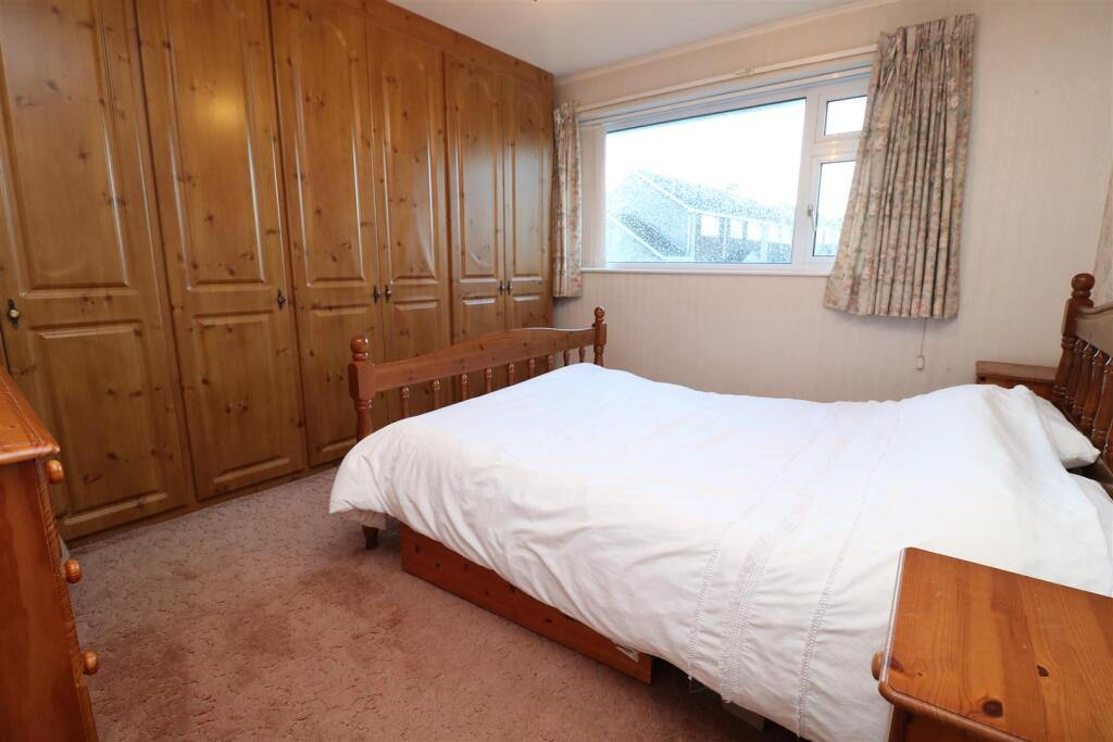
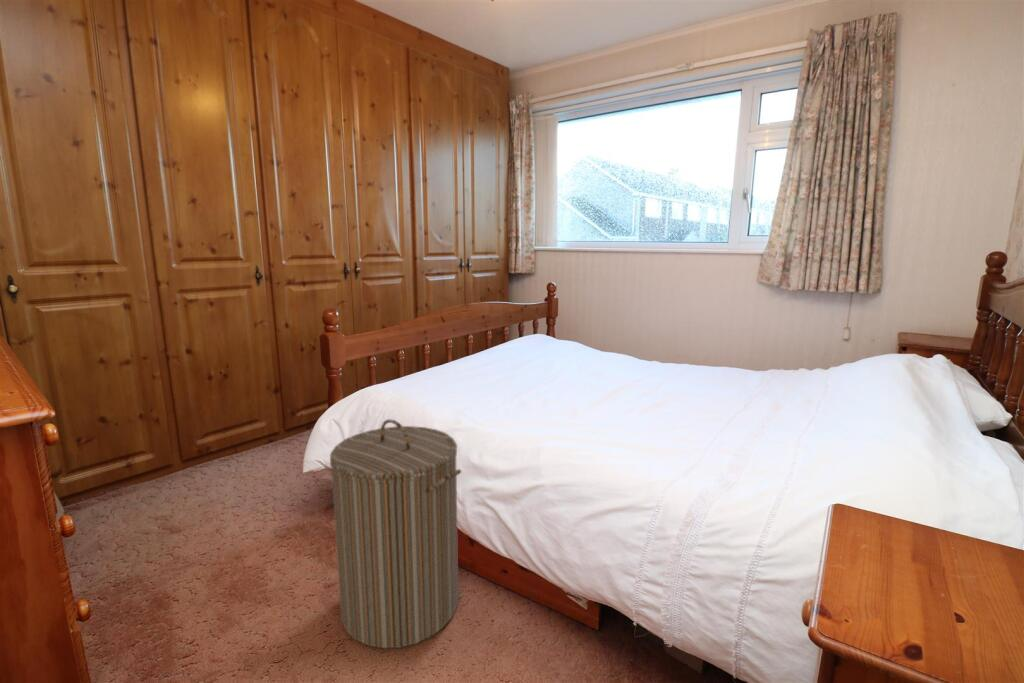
+ laundry hamper [329,418,462,649]
